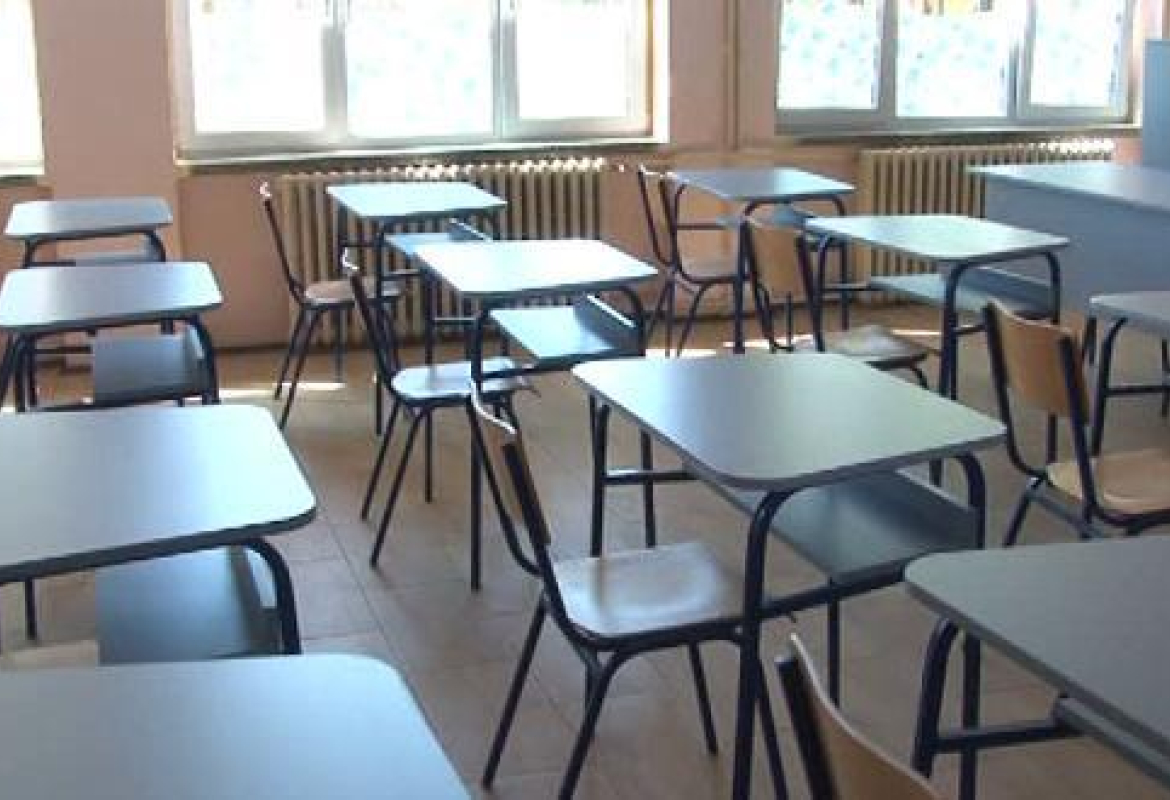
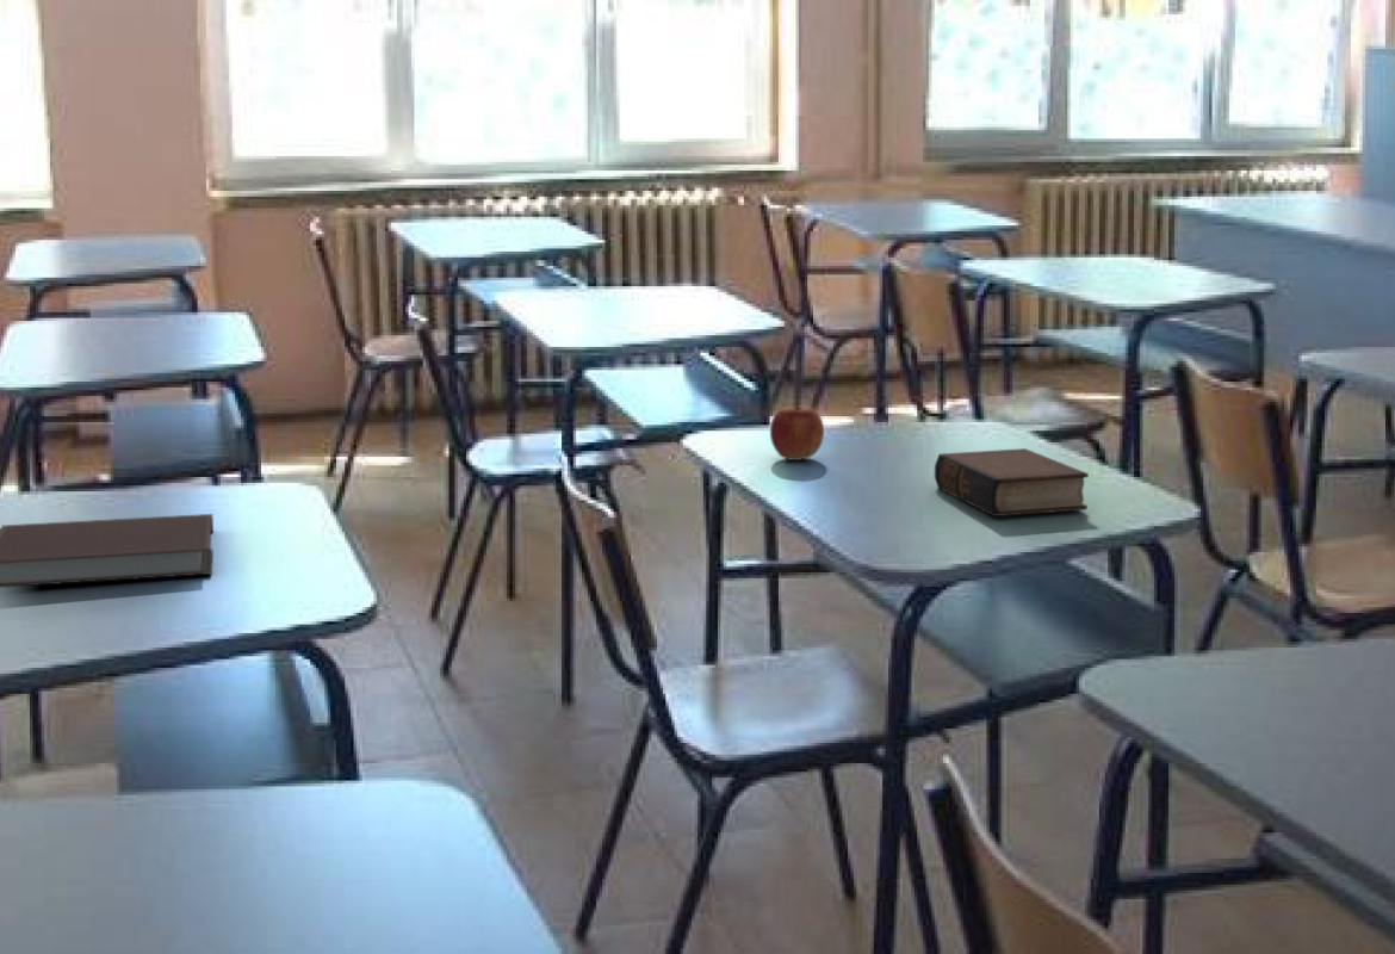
+ apple [769,404,825,461]
+ book [934,447,1090,518]
+ notebook [0,513,215,589]
